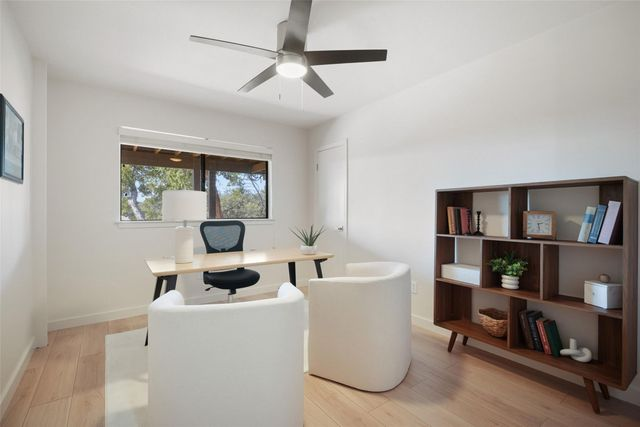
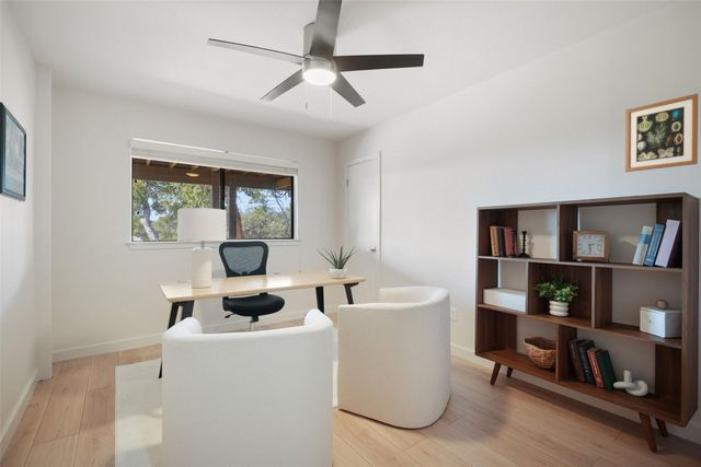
+ wall art [624,93,699,173]
